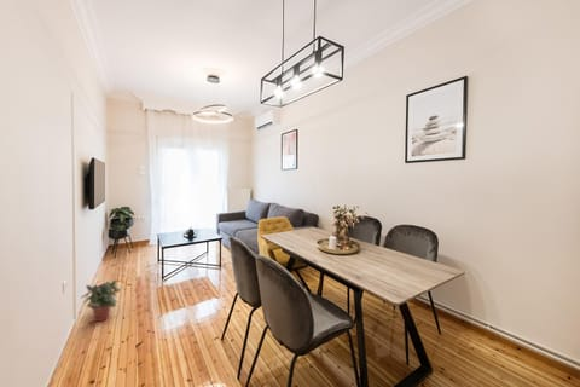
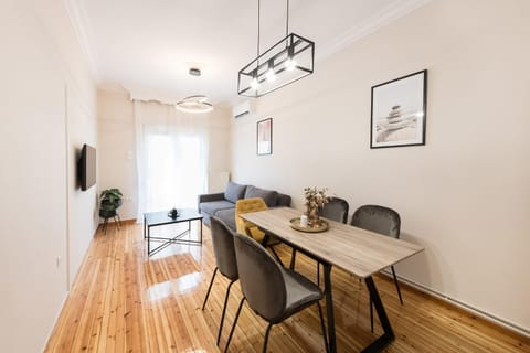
- potted plant [80,279,122,323]
